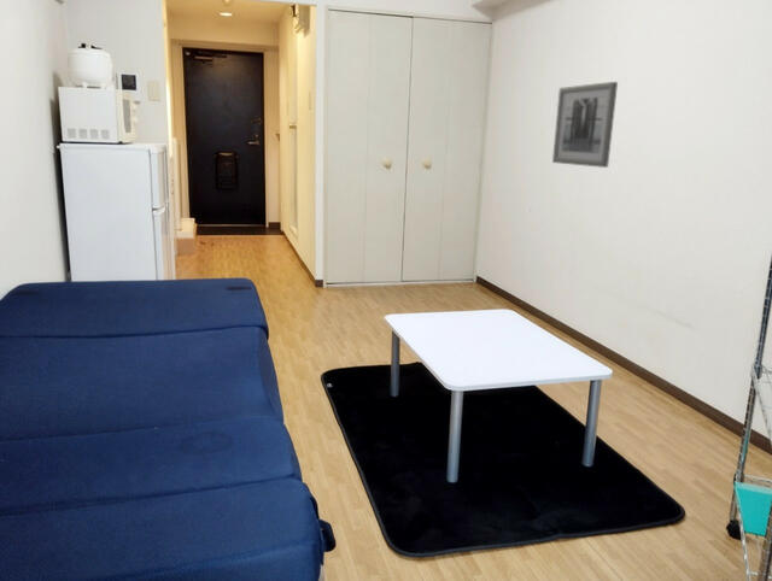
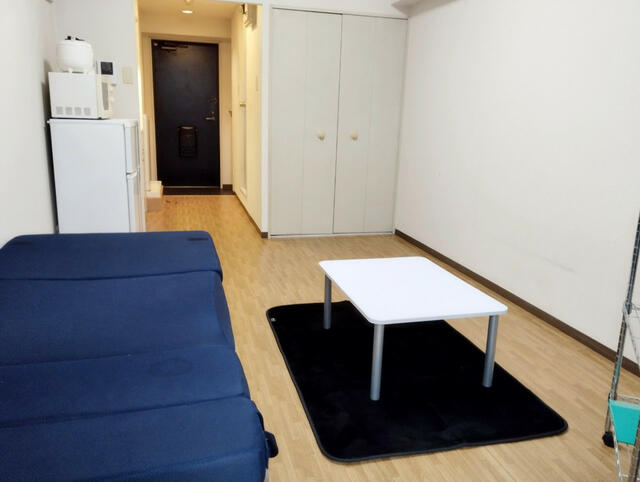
- wall art [551,81,619,169]
